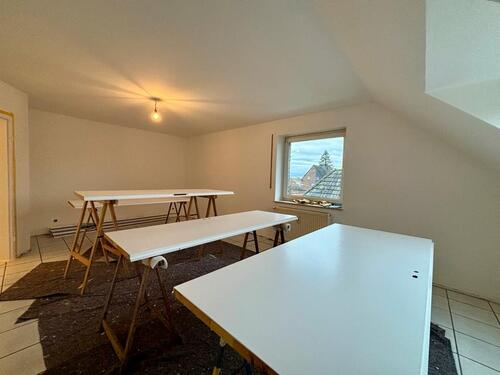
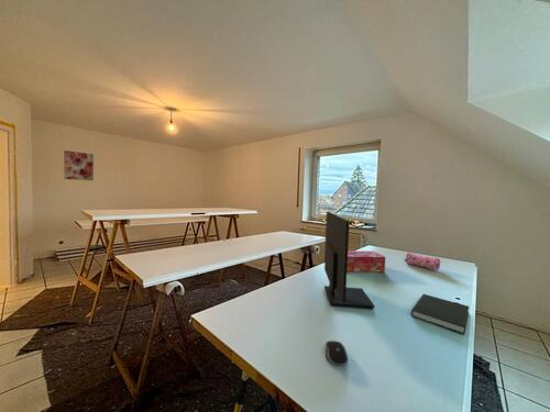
+ book [410,293,470,335]
+ tissue box [346,249,386,274]
+ wall art [63,149,95,181]
+ pencil case [404,250,441,271]
+ computer monitor [323,211,376,310]
+ computer mouse [324,339,349,367]
